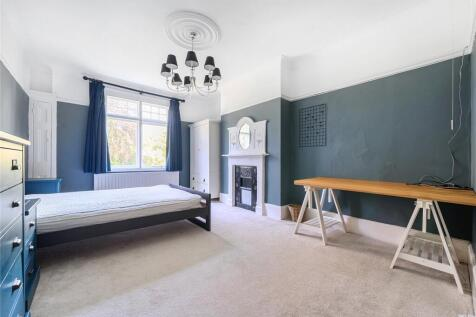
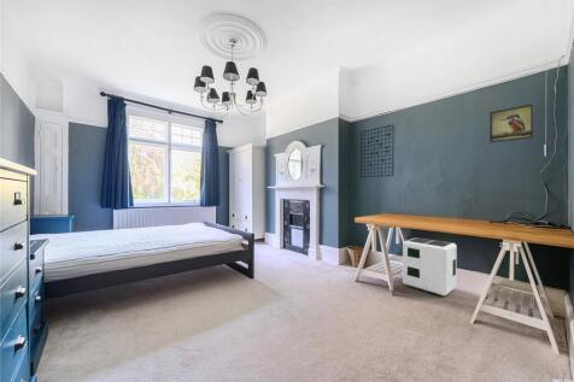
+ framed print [488,102,535,143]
+ air purifier [402,236,458,296]
